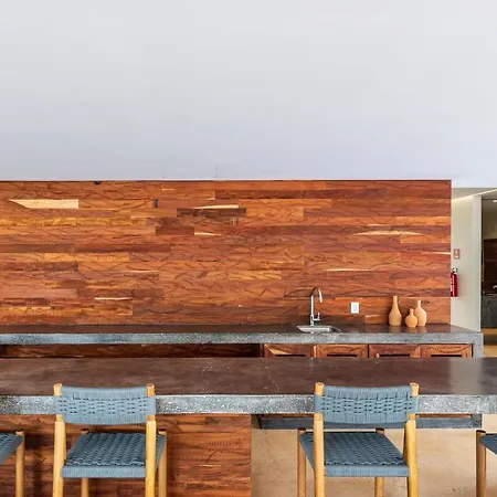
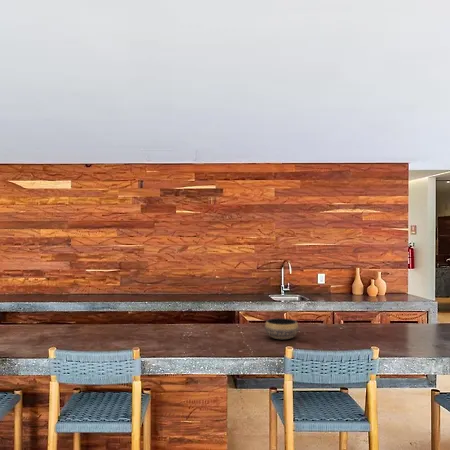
+ bowl [264,317,300,340]
